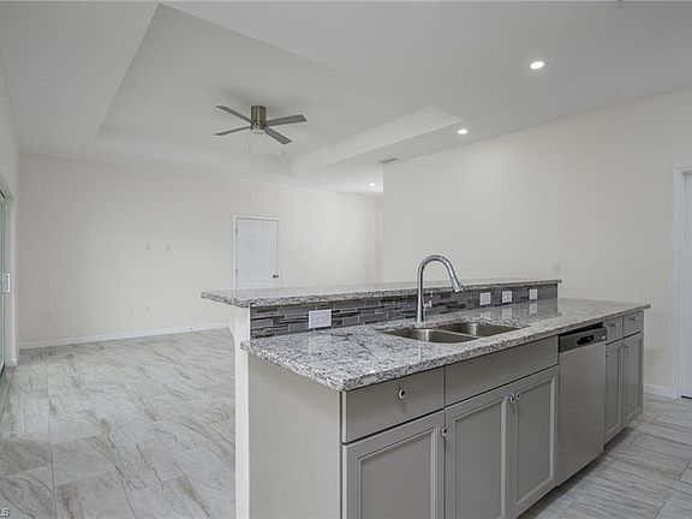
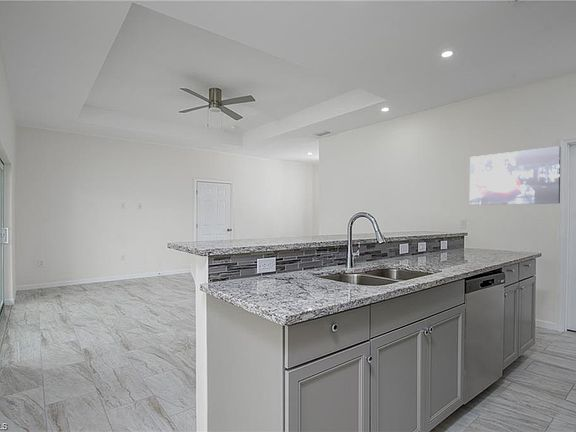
+ wall art [469,145,561,206]
